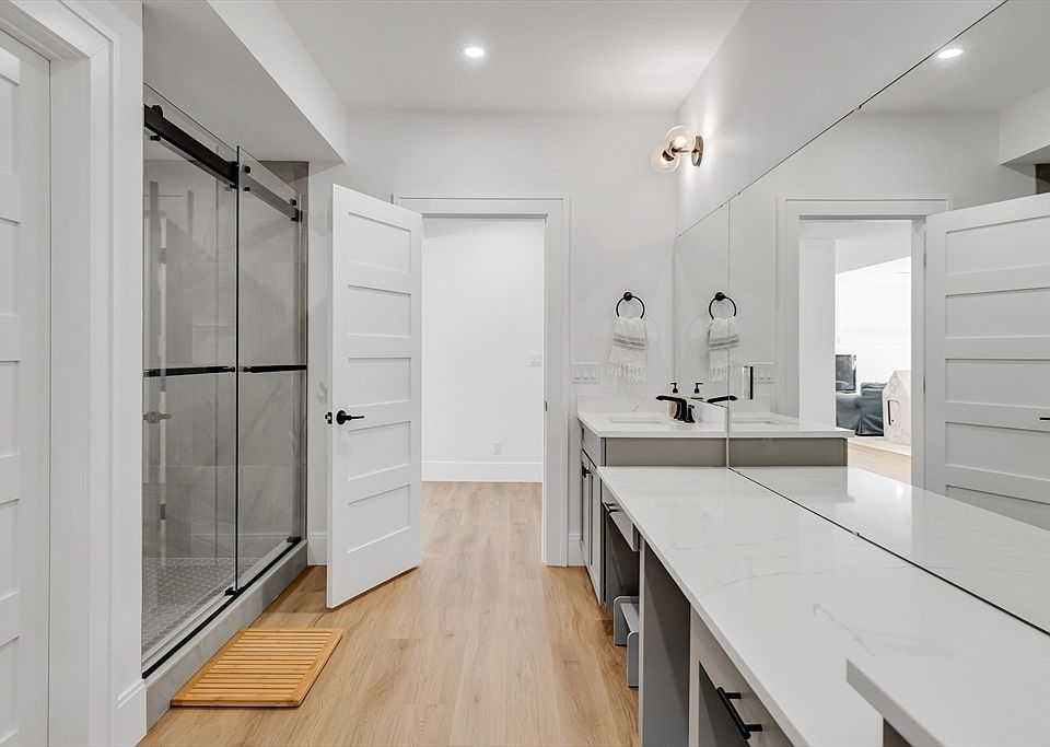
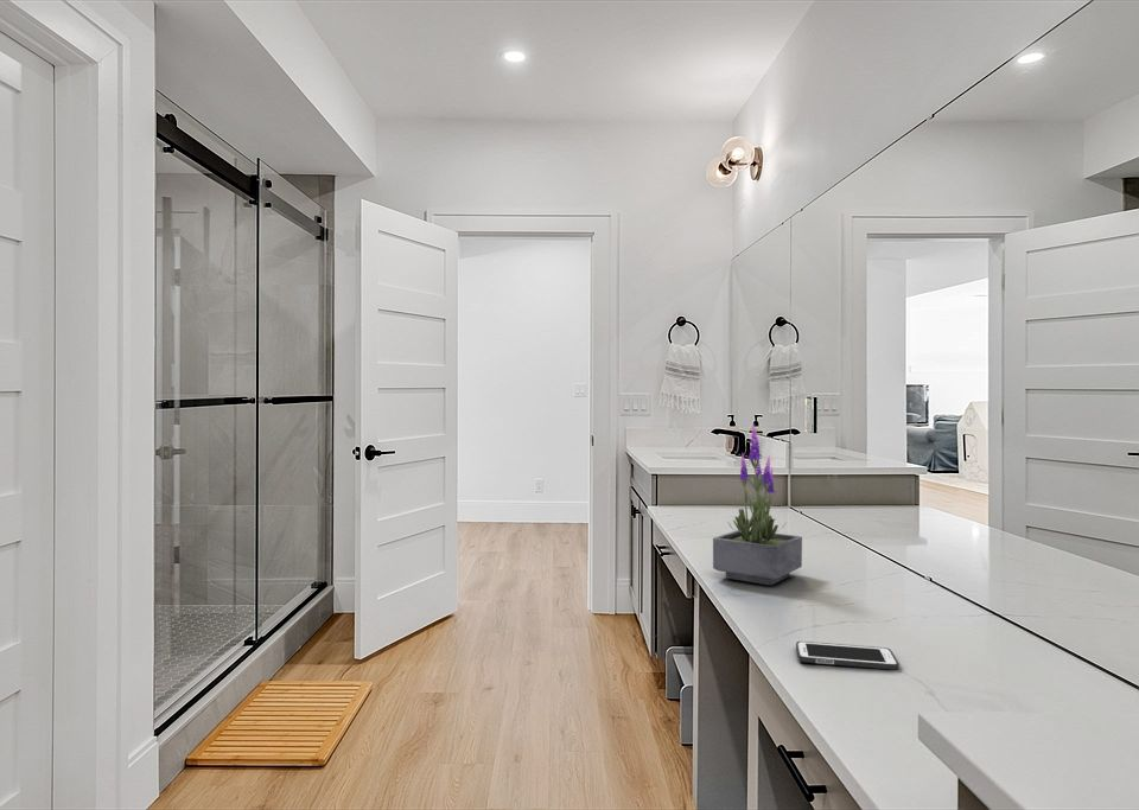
+ cell phone [795,640,899,671]
+ potted plant [712,423,803,586]
